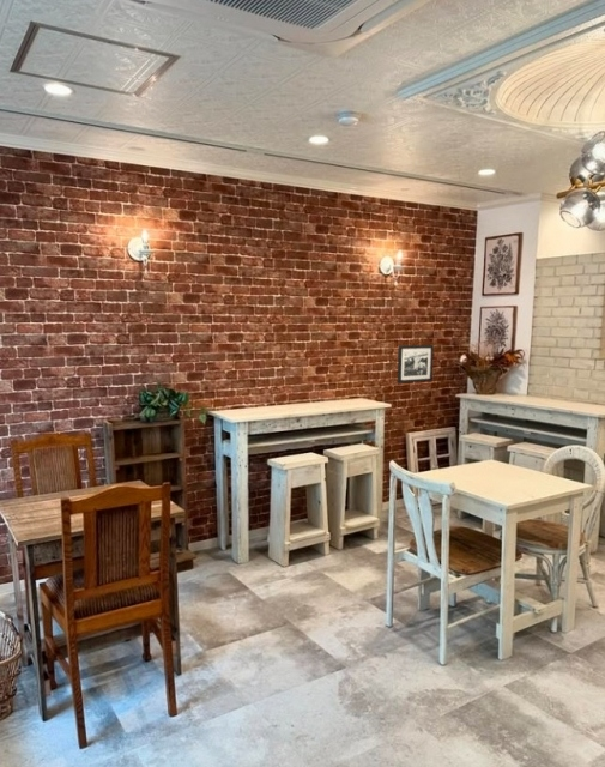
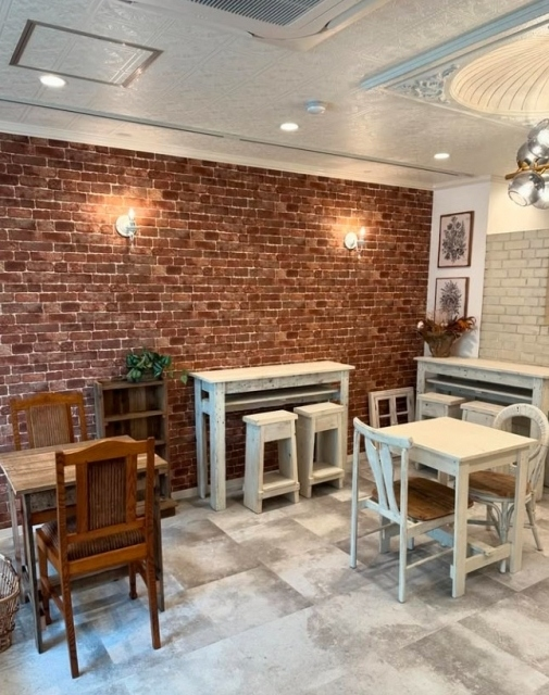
- picture frame [397,344,435,385]
